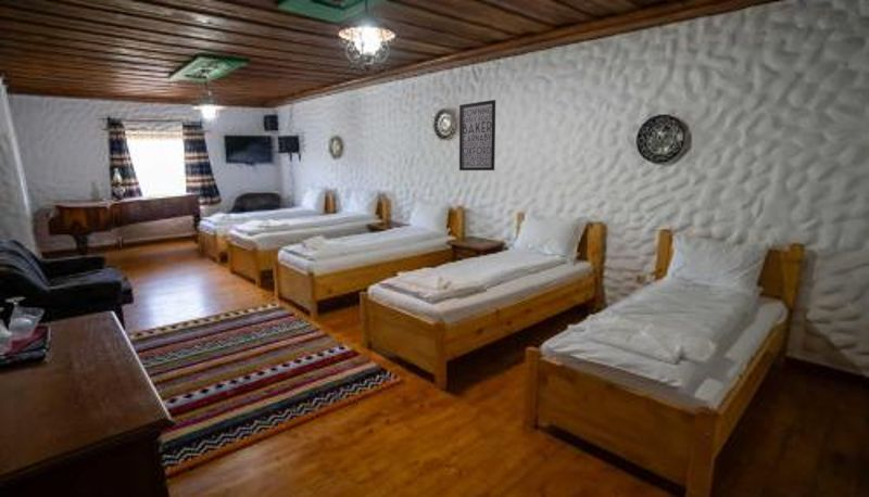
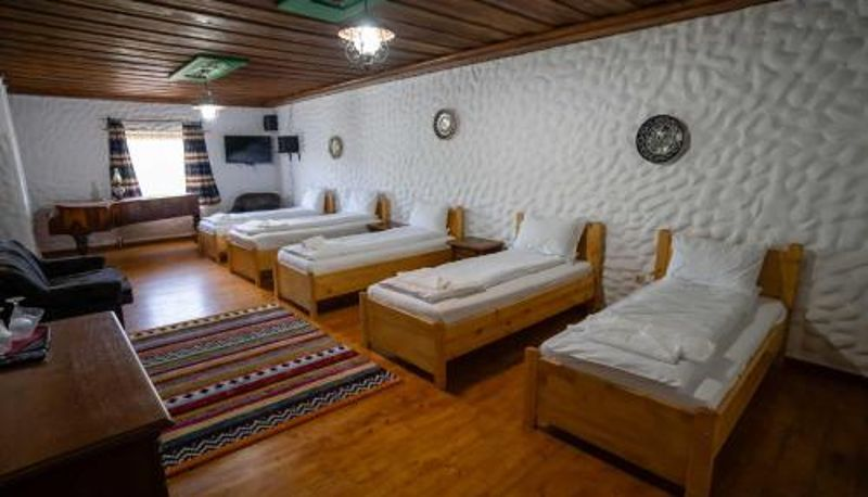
- wall art [458,99,496,171]
